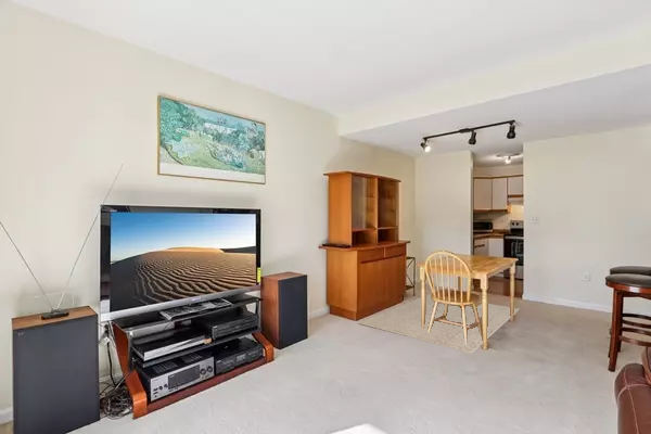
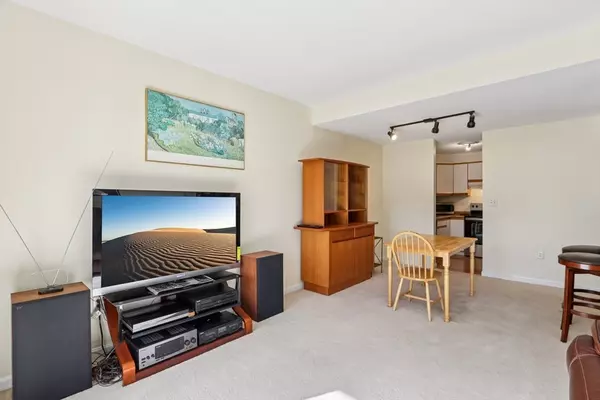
- rug [358,293,521,354]
